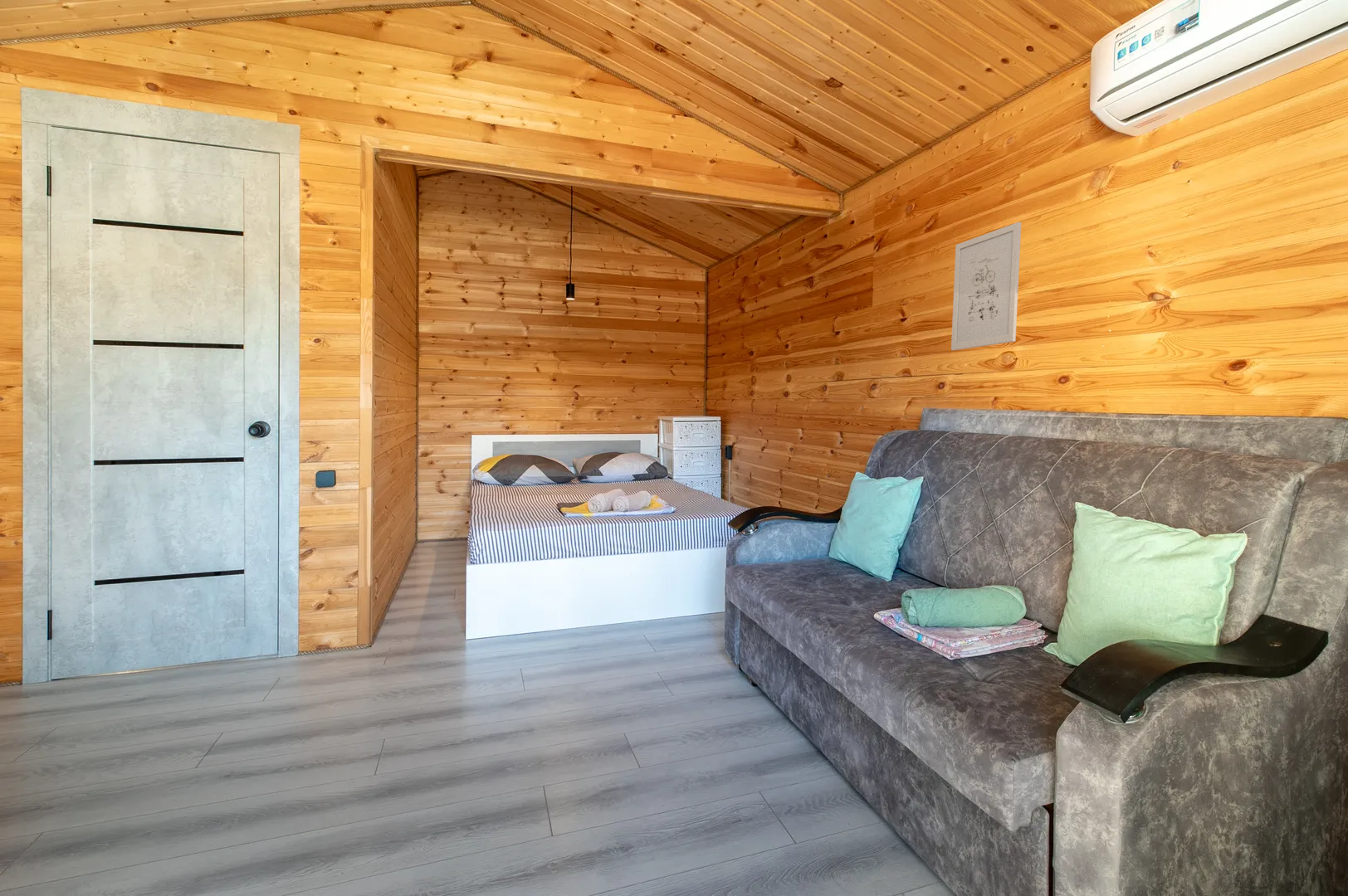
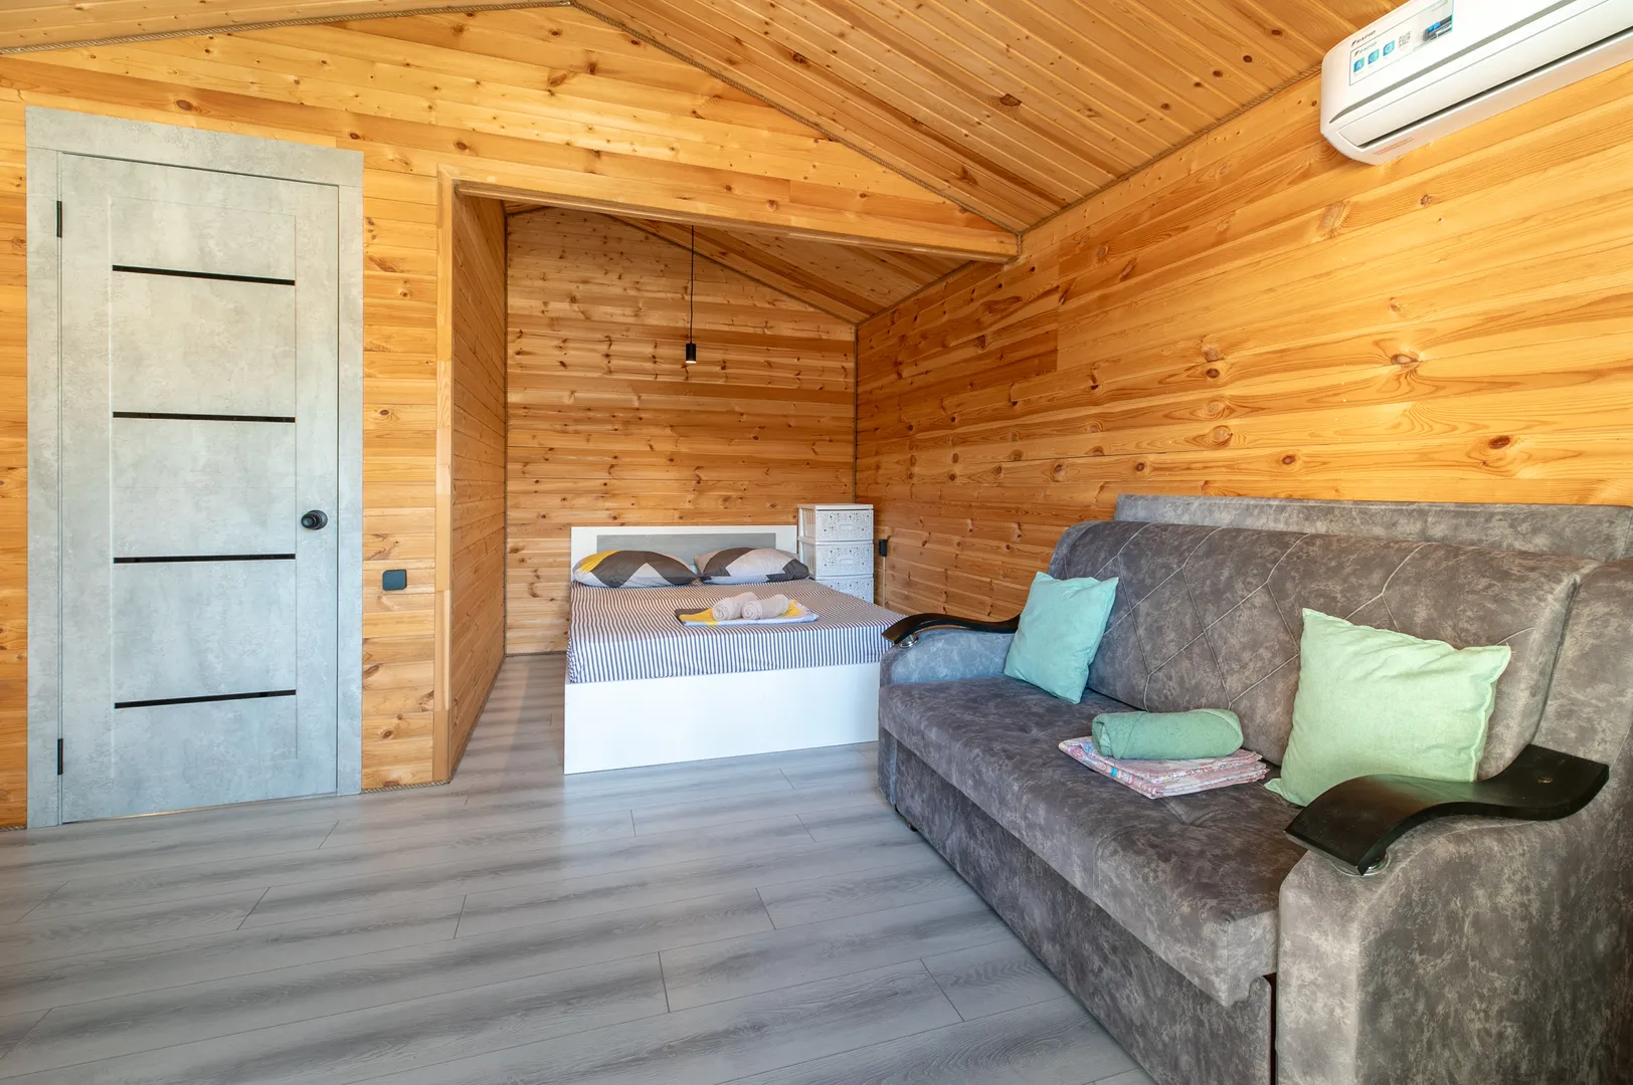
- wall art [950,222,1022,351]
